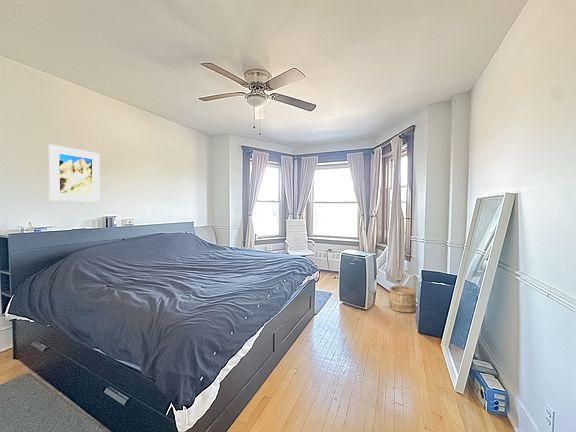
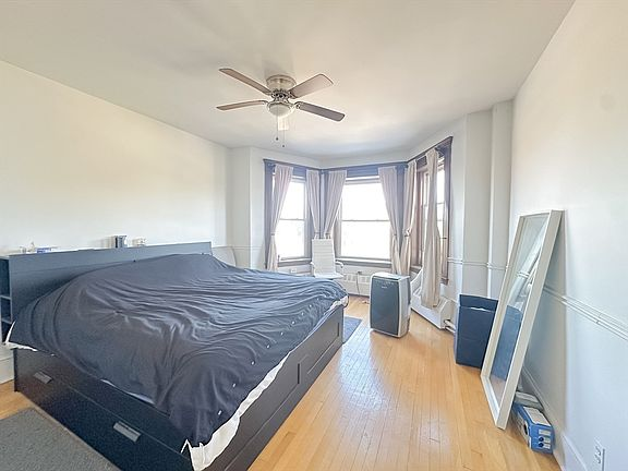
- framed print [48,143,101,203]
- wooden bucket [388,285,418,314]
